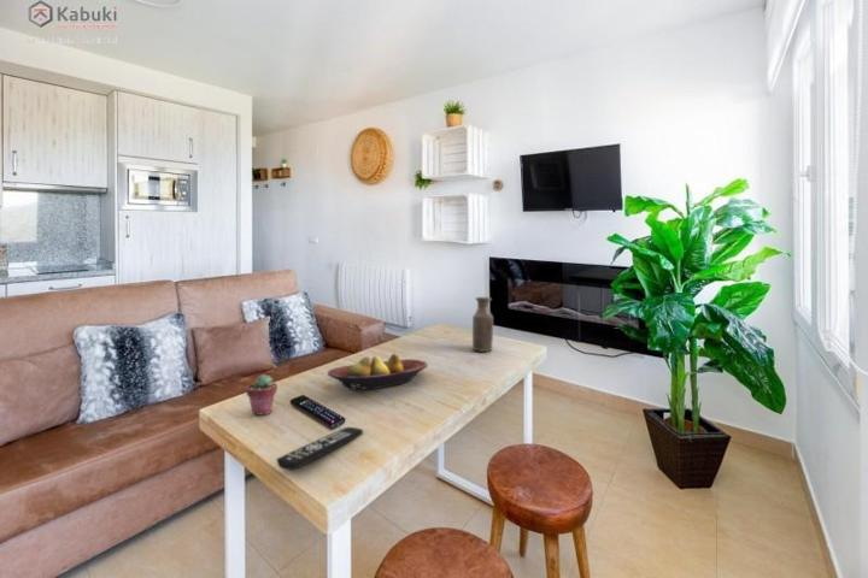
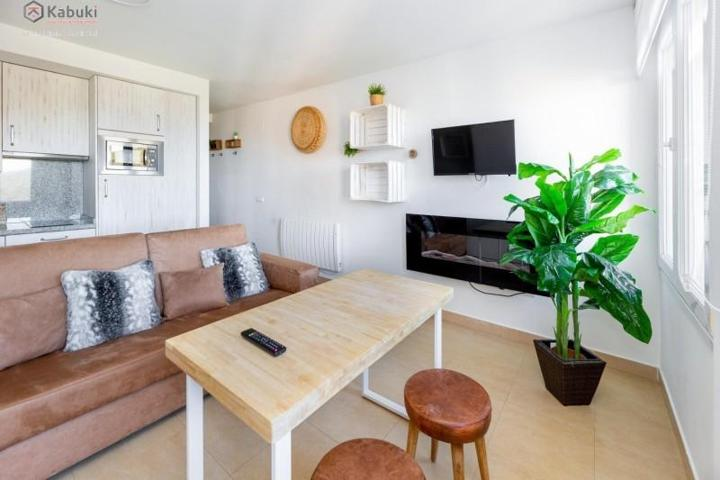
- bottle [471,296,494,353]
- potted succulent [245,373,278,417]
- fruit bowl [327,353,429,391]
- remote control [276,426,364,472]
